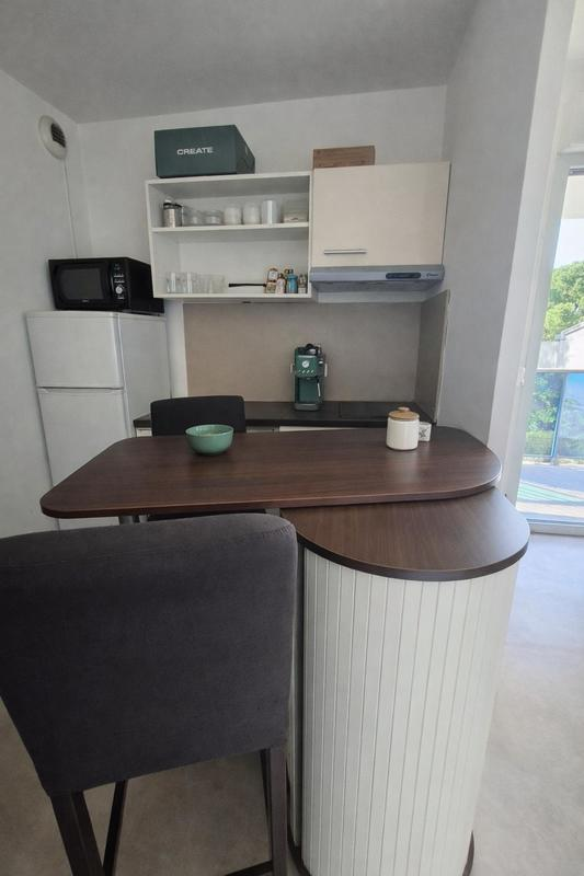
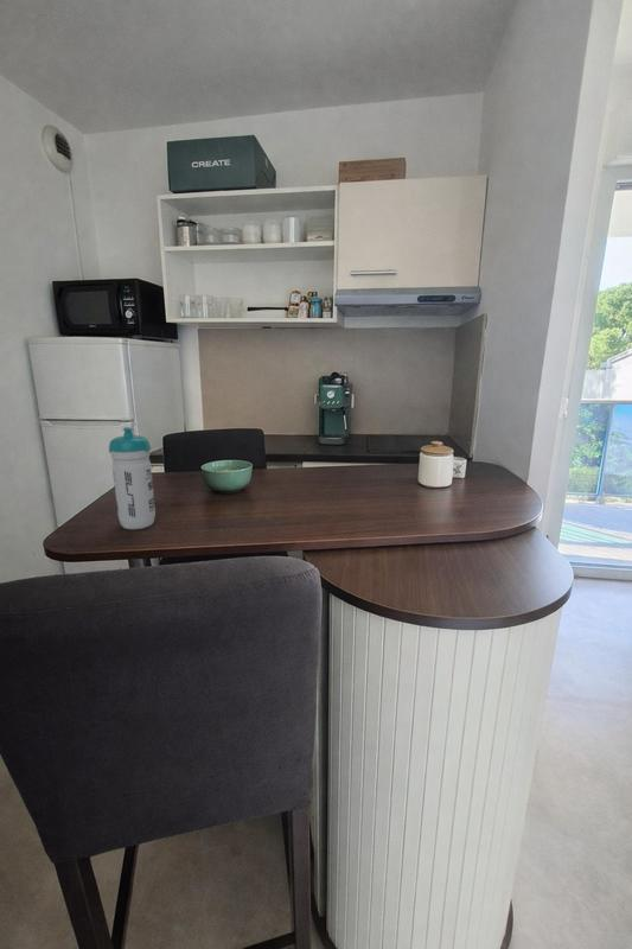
+ water bottle [108,426,157,530]
